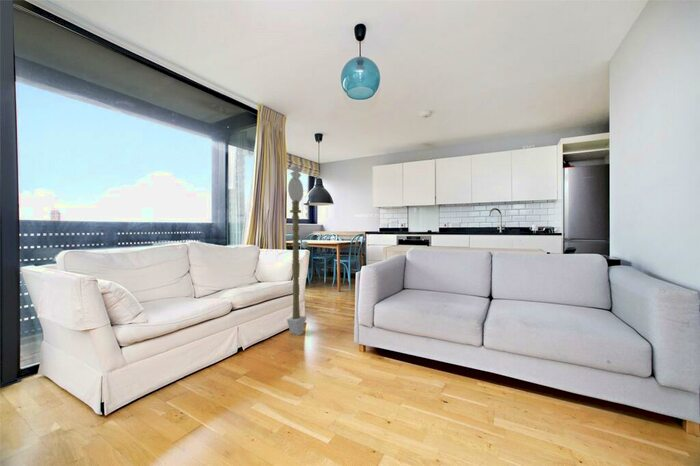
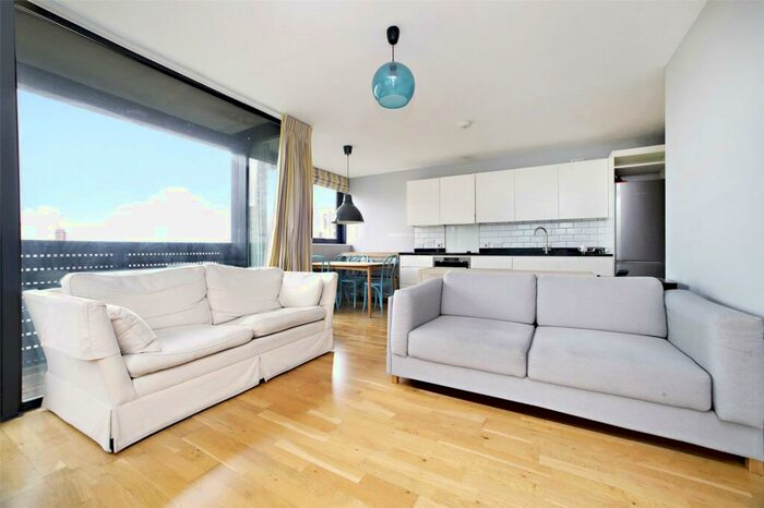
- magic staff [286,164,309,336]
